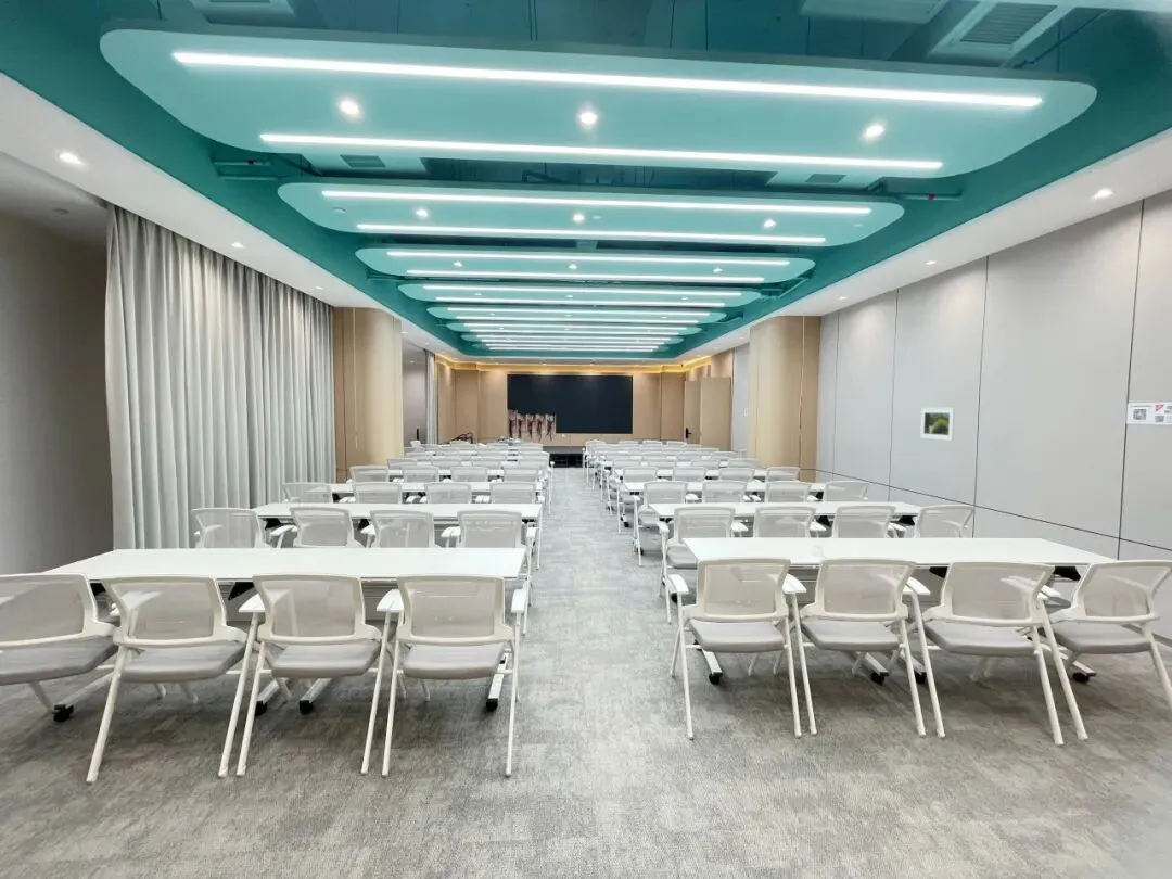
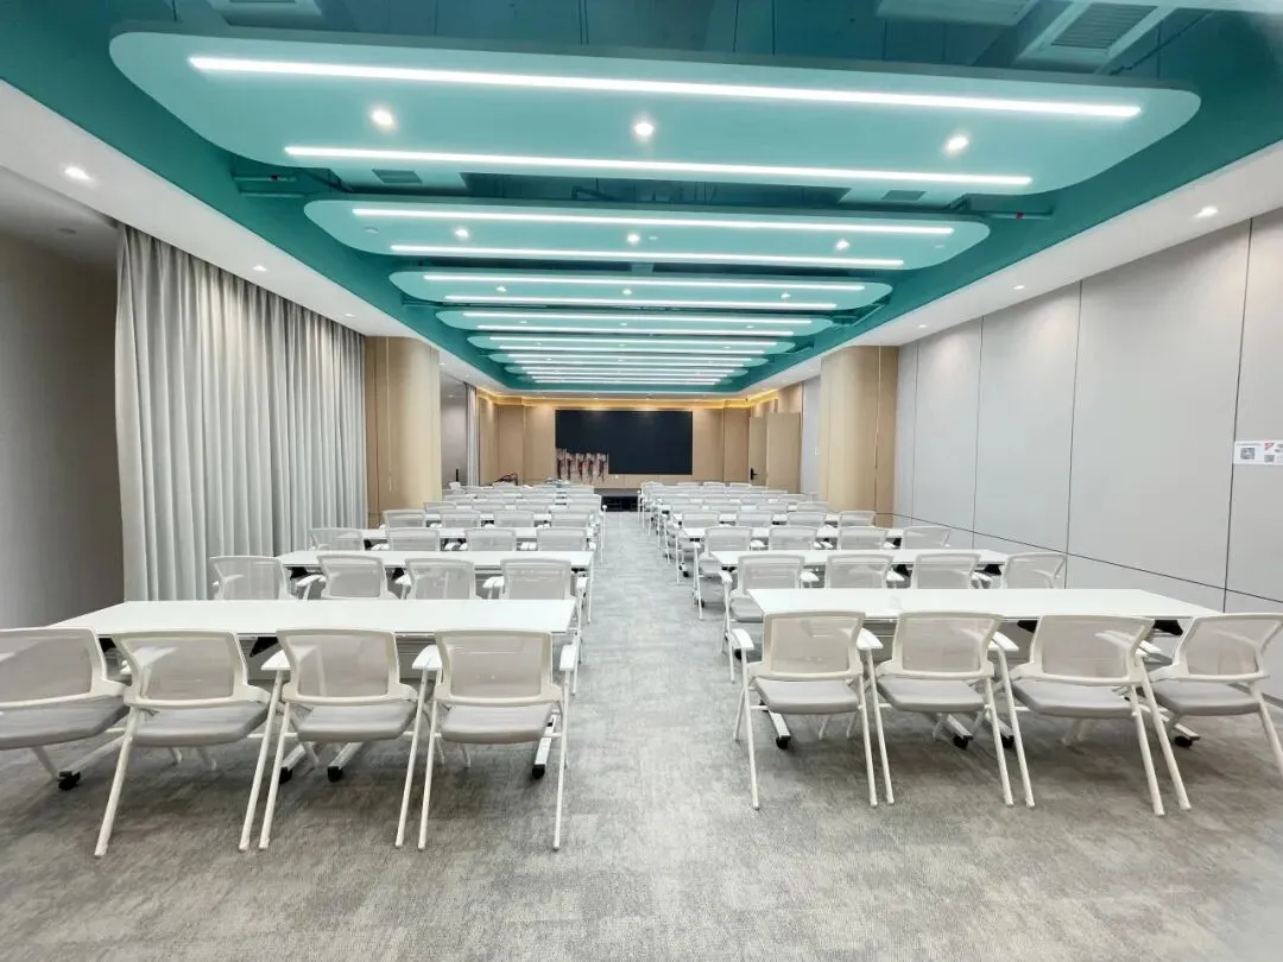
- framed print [919,407,956,442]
